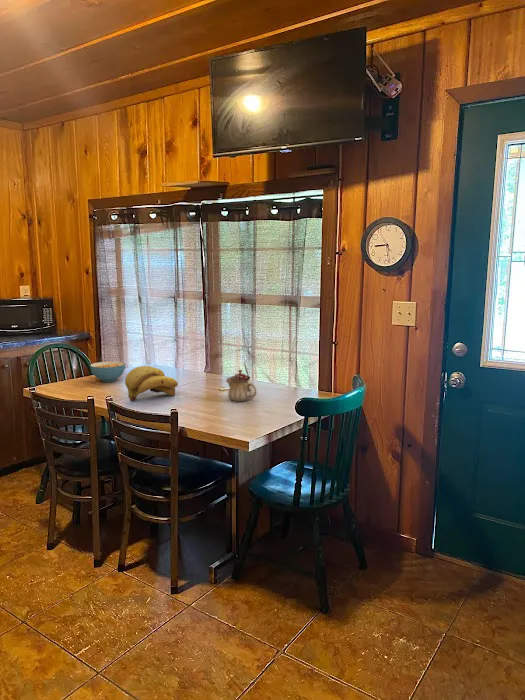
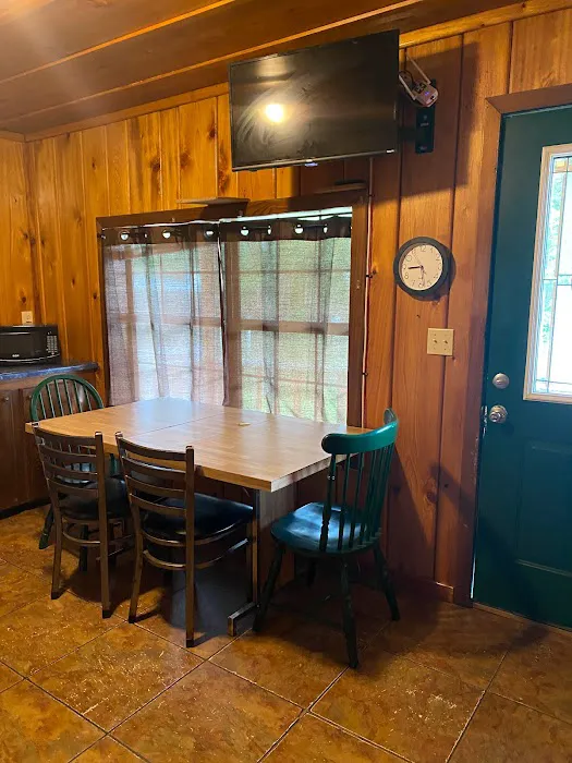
- cereal bowl [89,361,126,383]
- banana bunch [124,365,179,402]
- teapot [225,369,257,403]
